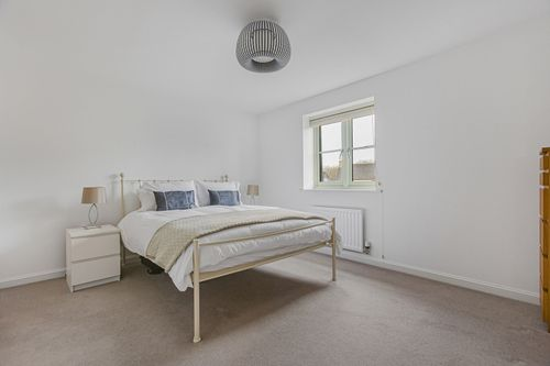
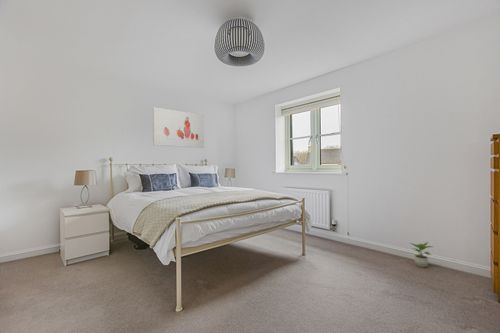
+ wall art [152,106,205,149]
+ potted plant [409,241,433,268]
